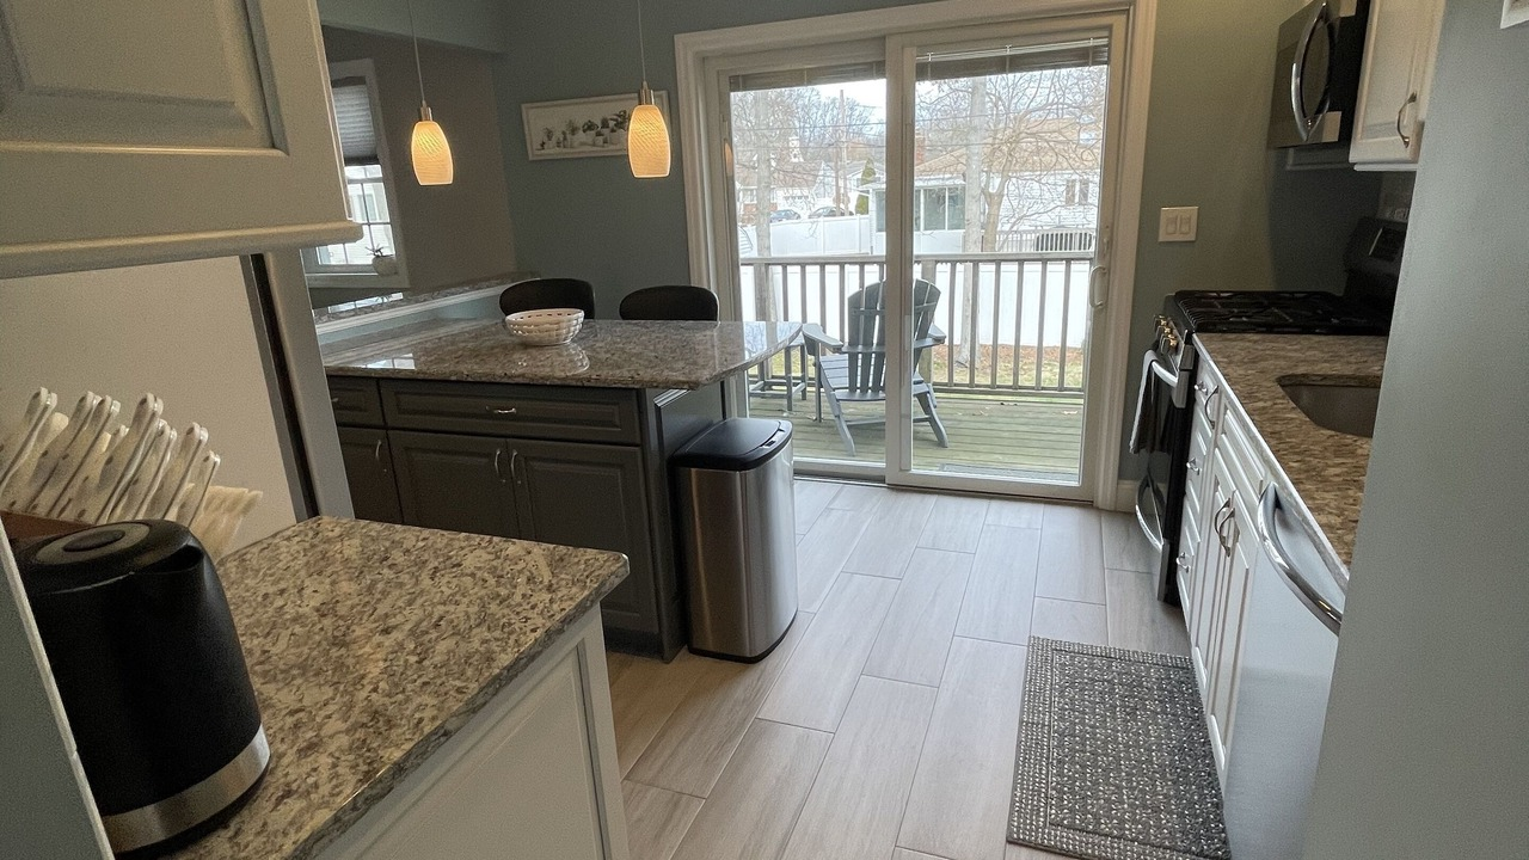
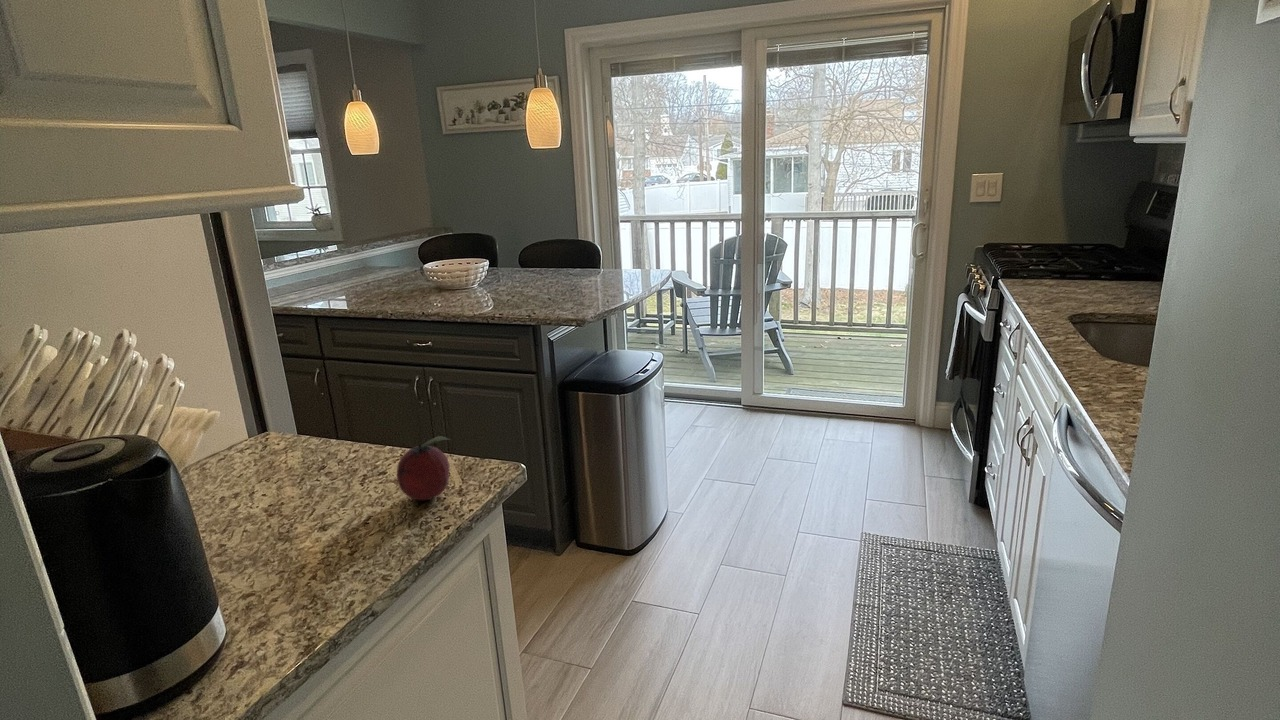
+ fruit [396,435,451,501]
